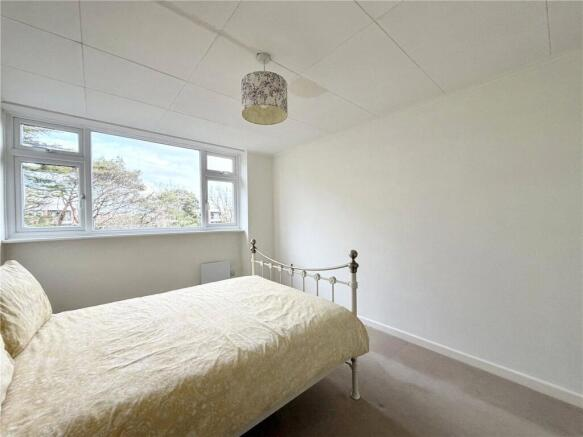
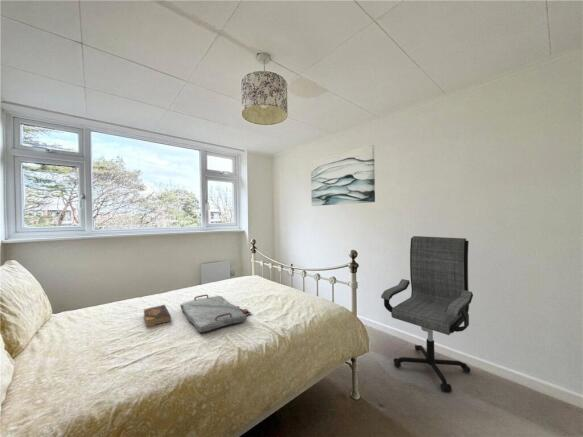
+ serving tray [179,293,253,333]
+ book [142,304,172,328]
+ wall art [310,144,376,207]
+ office chair [380,235,474,393]
